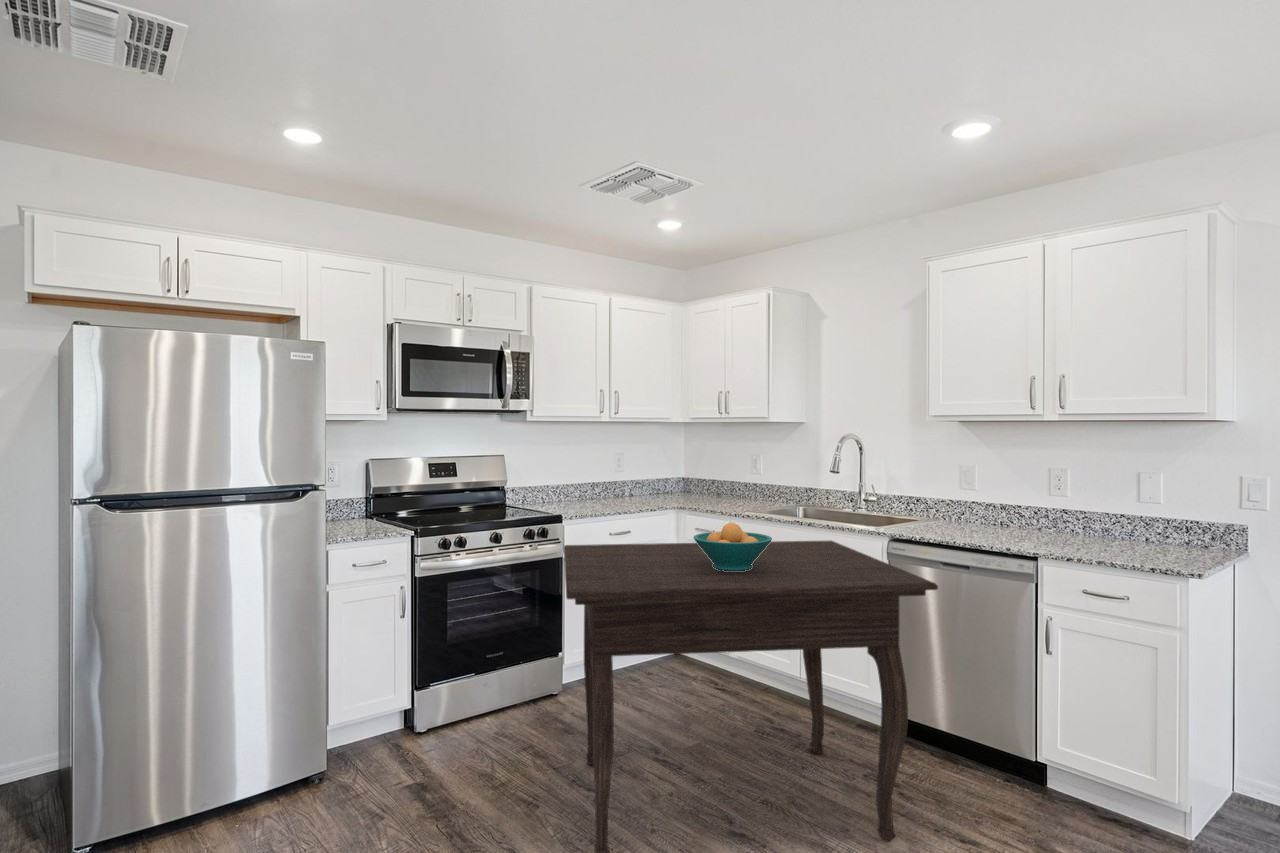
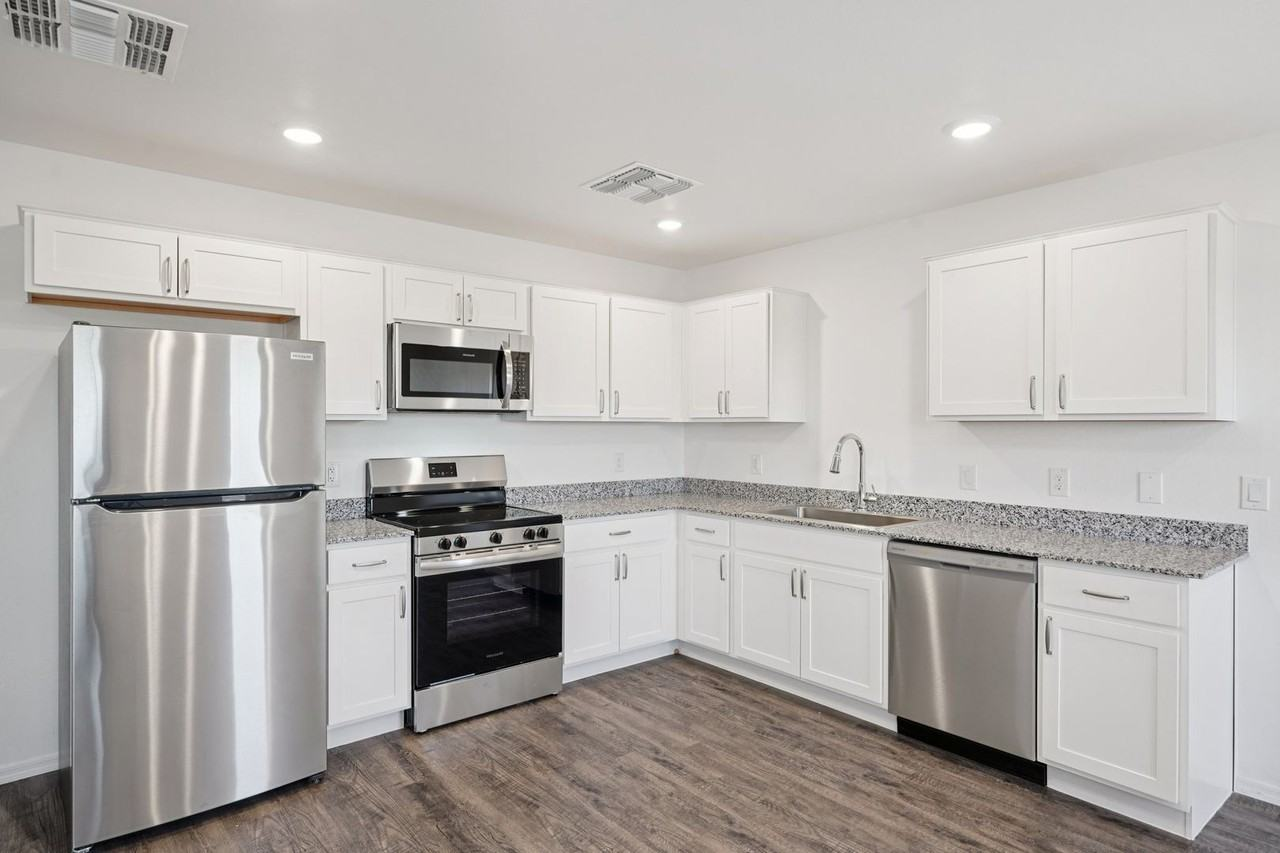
- dining table [563,539,939,853]
- fruit bowl [692,522,773,571]
